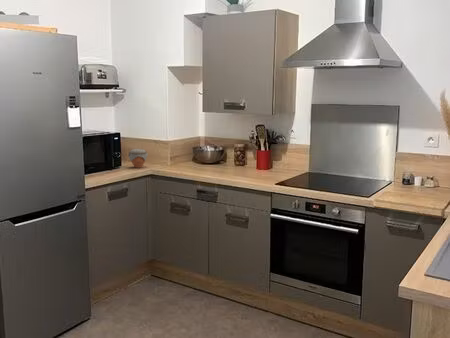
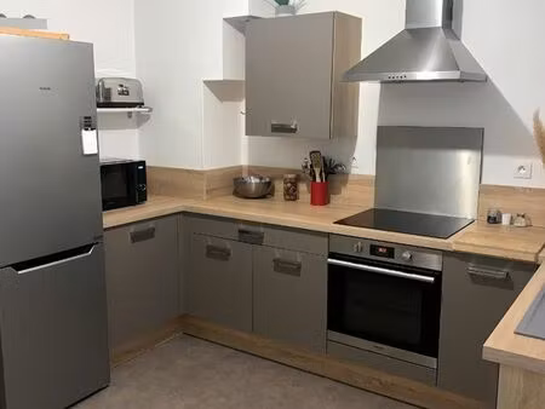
- jar [128,148,149,169]
